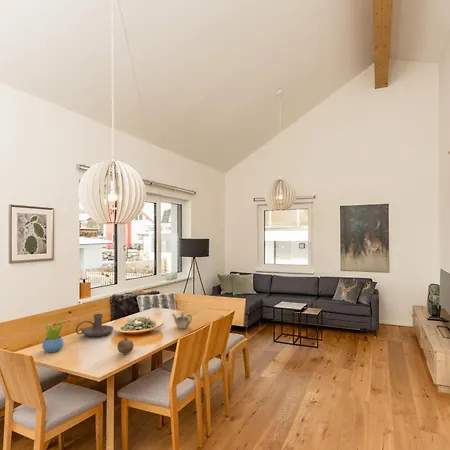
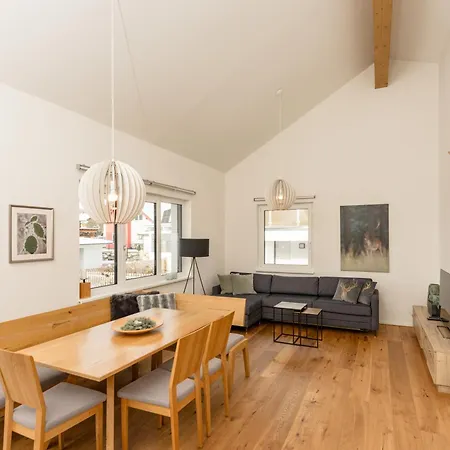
- teapot [172,311,193,330]
- candle holder [75,313,114,337]
- succulent plant [41,319,65,353]
- fruit [116,336,135,354]
